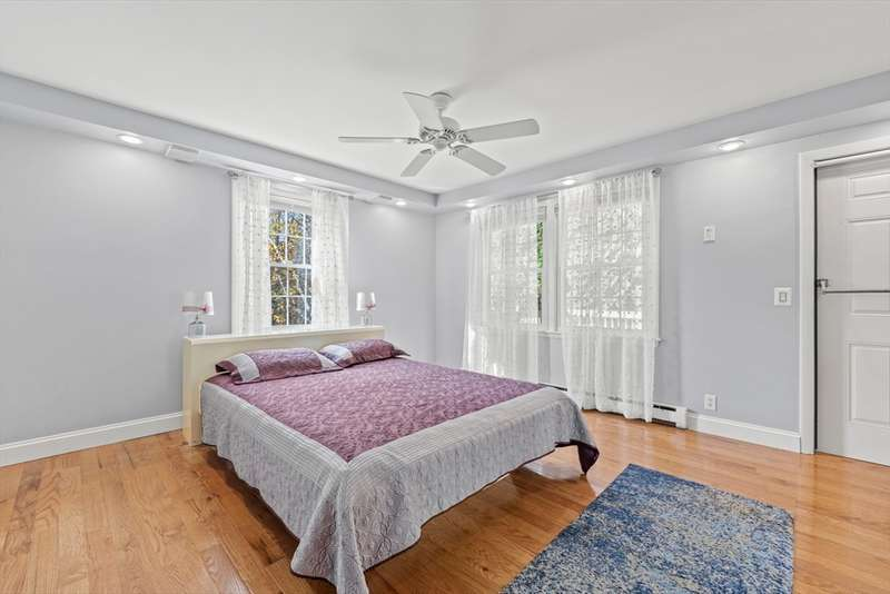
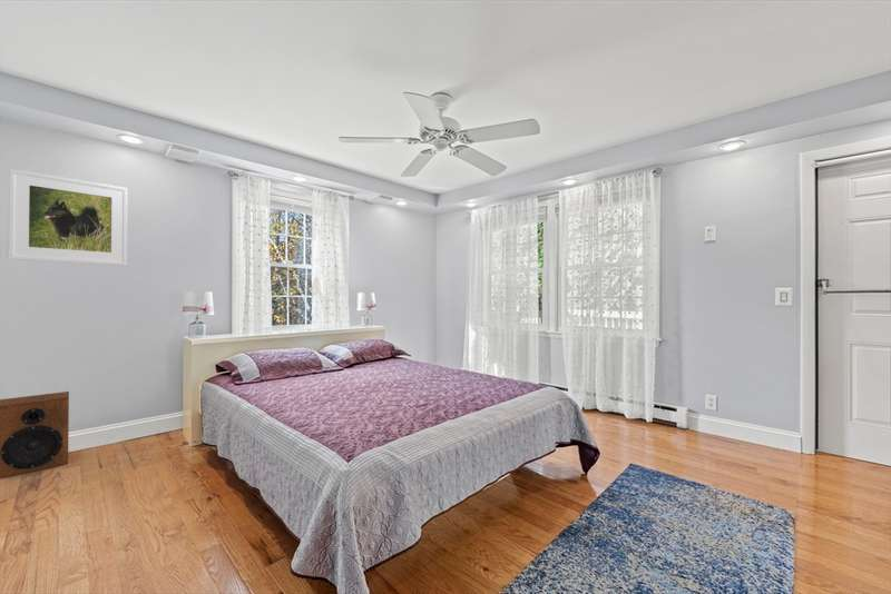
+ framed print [7,168,129,266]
+ speaker [0,390,70,479]
